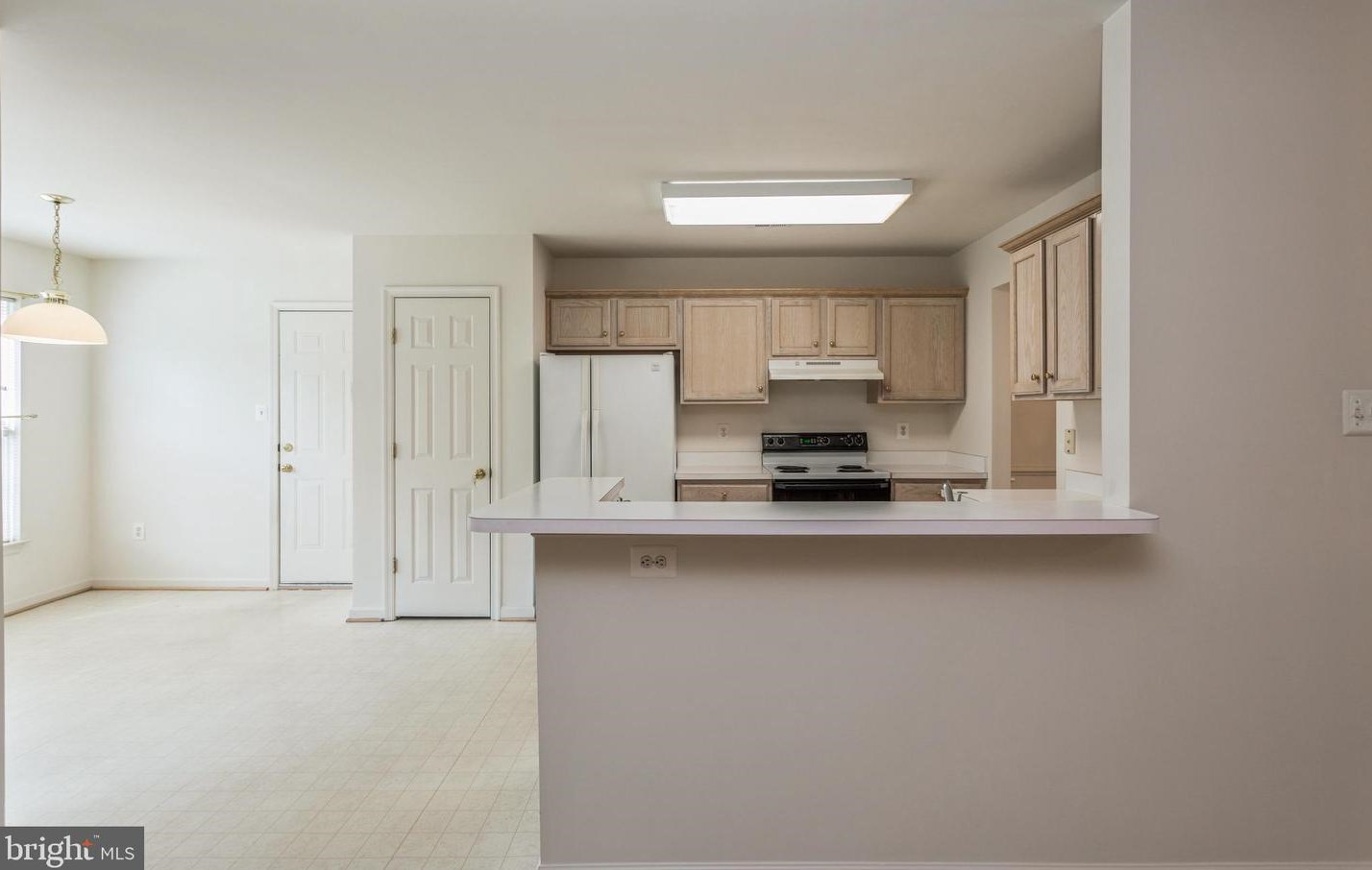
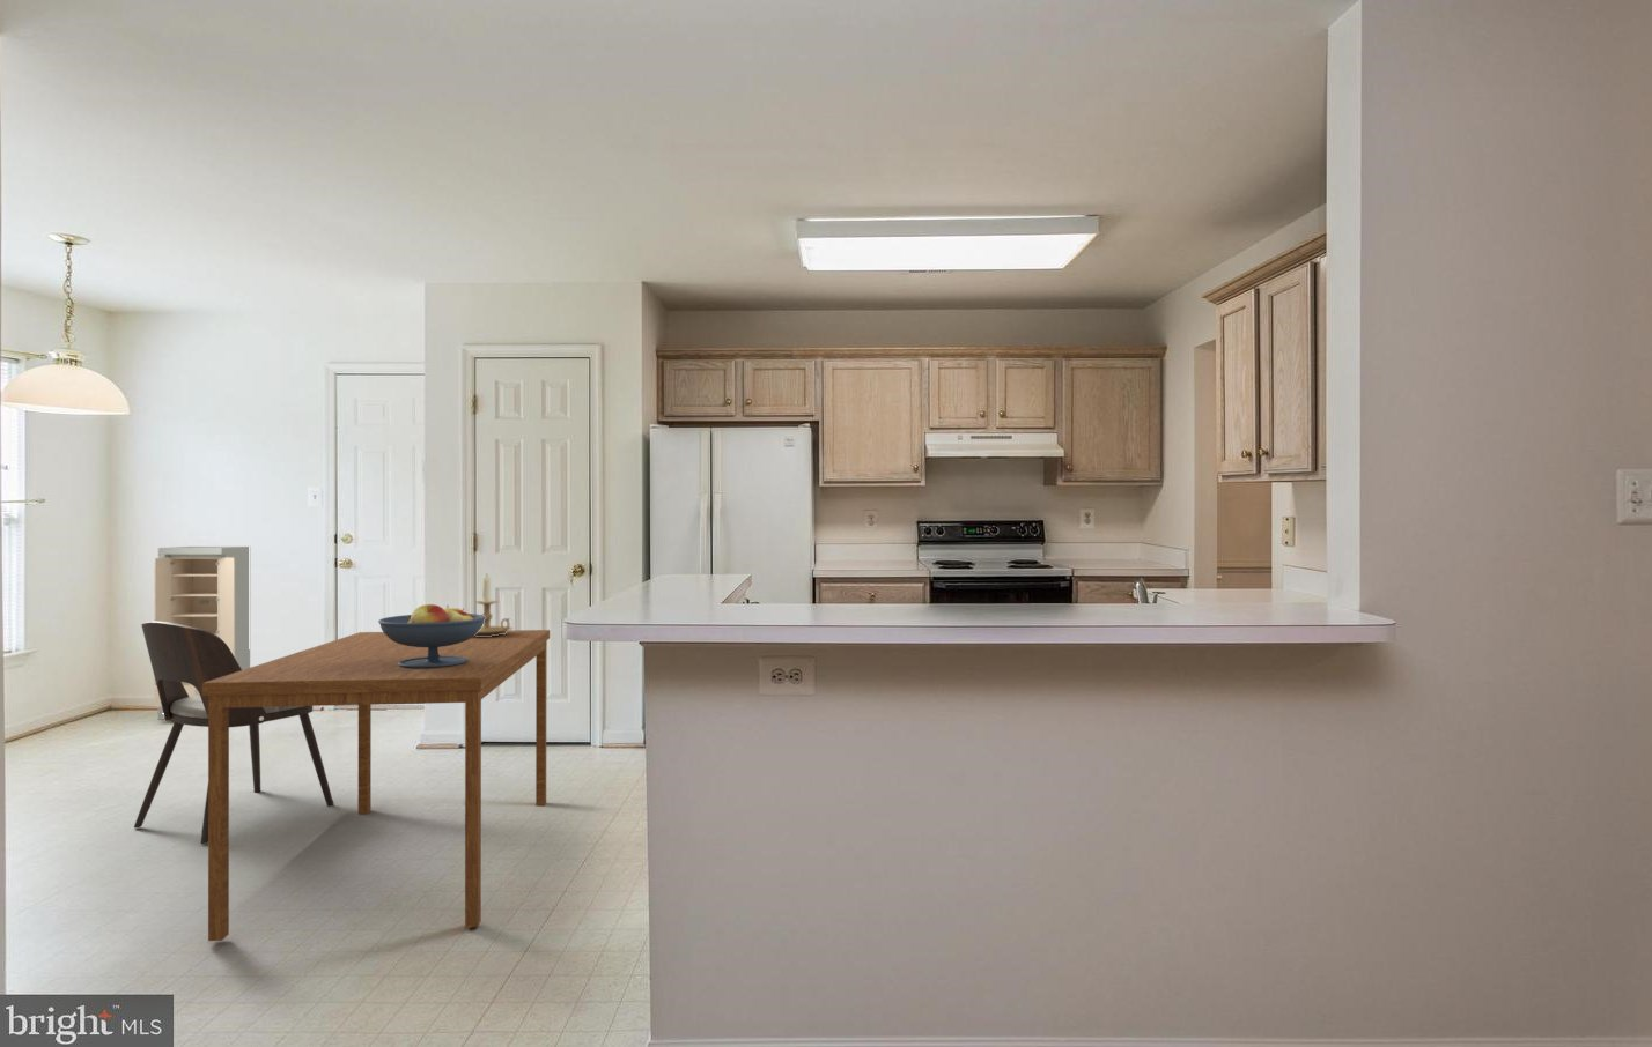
+ storage cabinet [153,545,250,721]
+ dining table [202,628,550,942]
+ candle holder [474,572,514,637]
+ fruit bowl [377,603,486,668]
+ dining chair [132,621,336,845]
